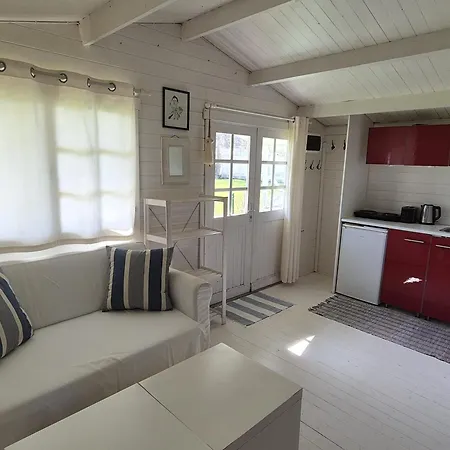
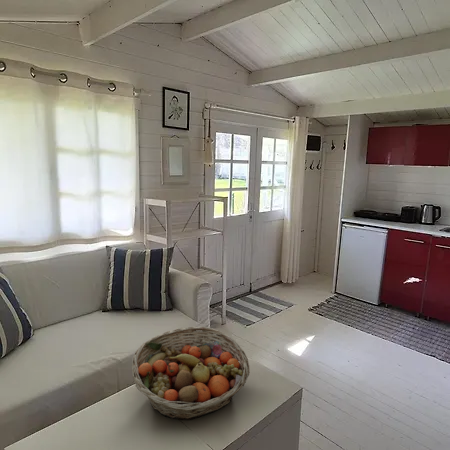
+ fruit basket [131,326,251,421]
